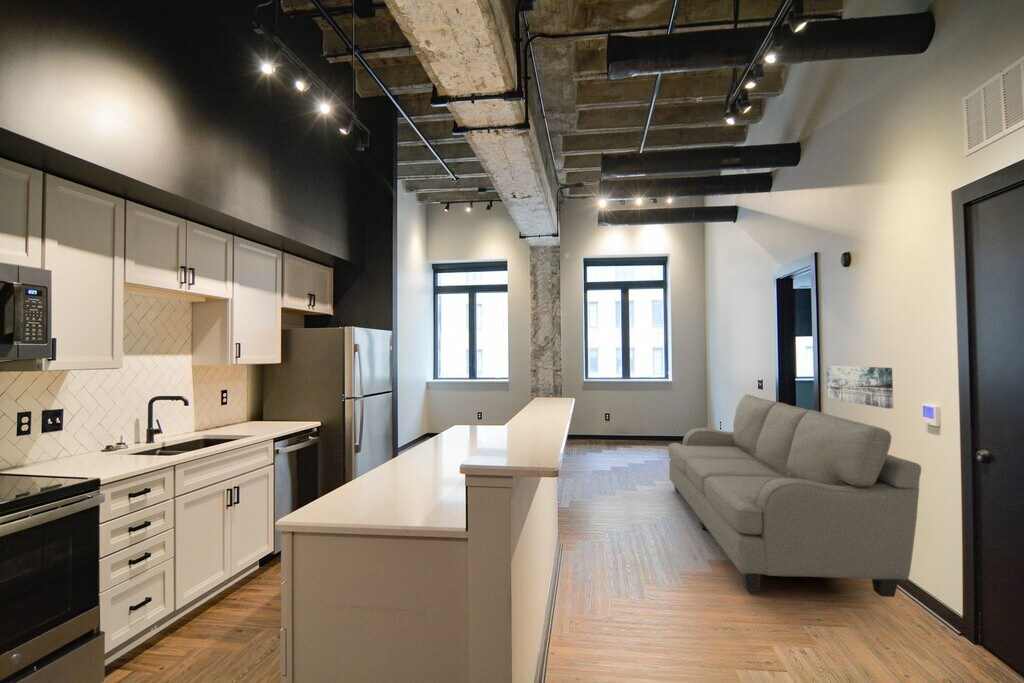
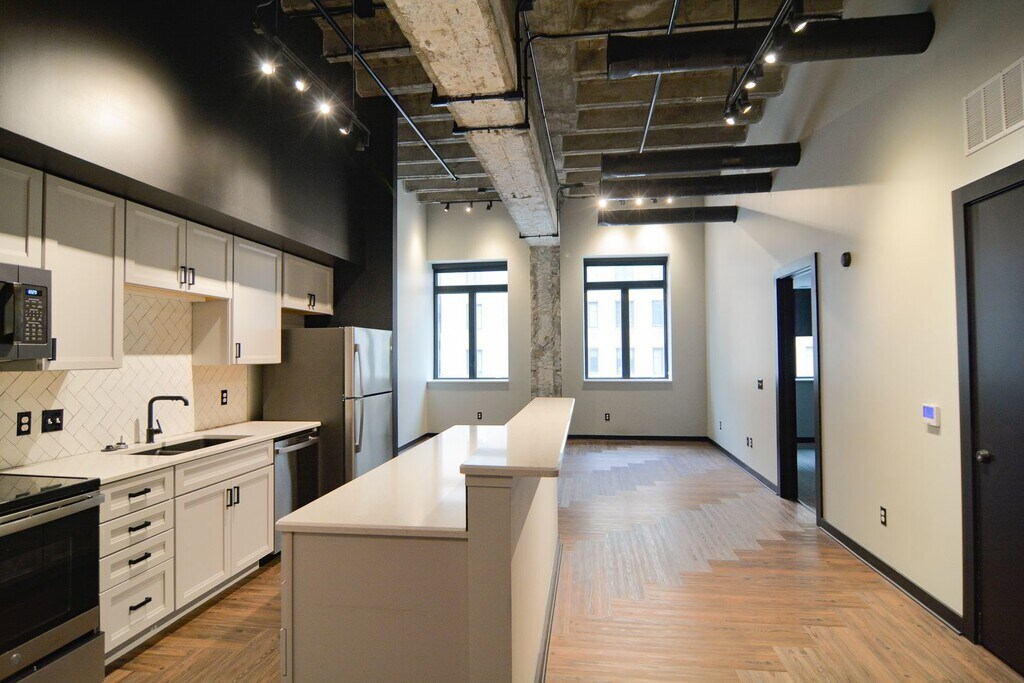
- sofa [667,393,922,598]
- wall art [826,365,894,409]
